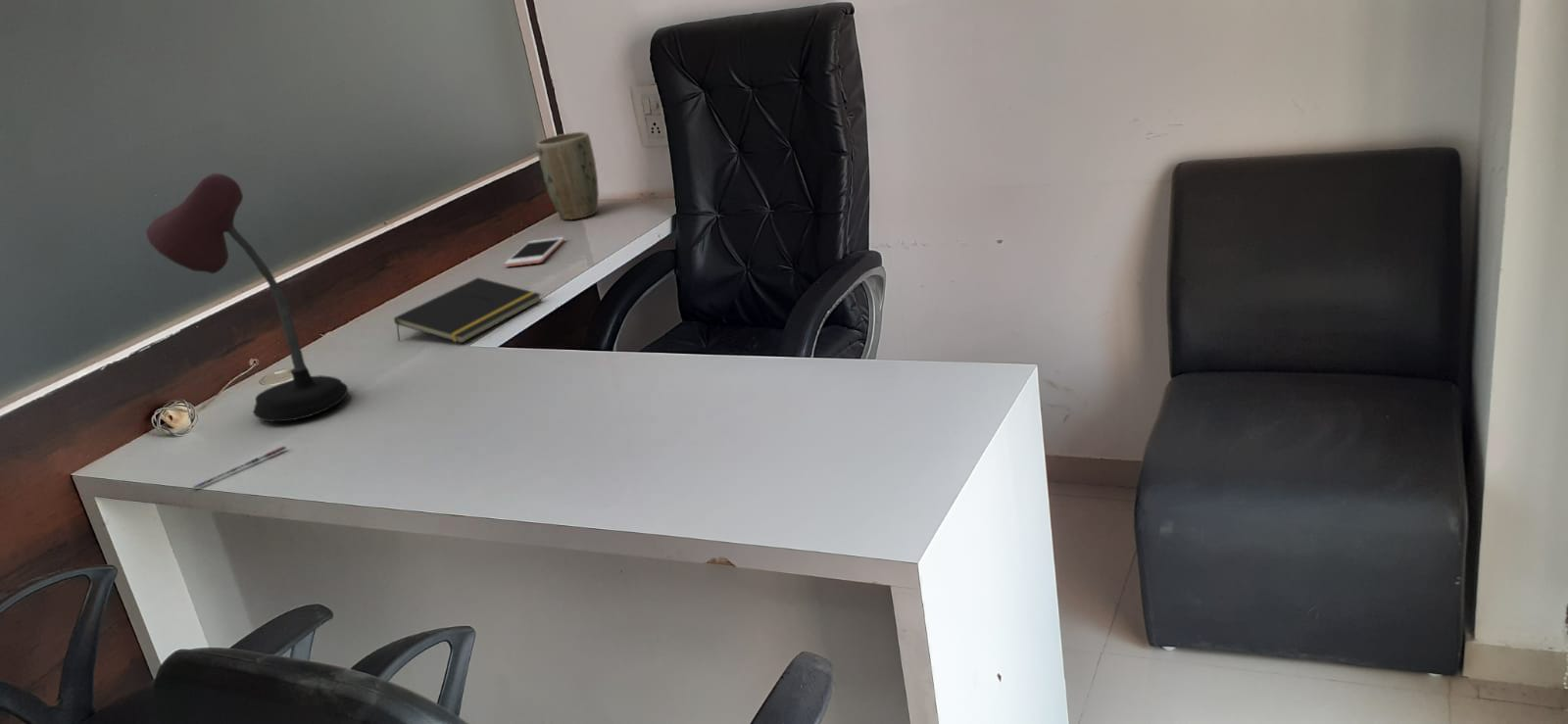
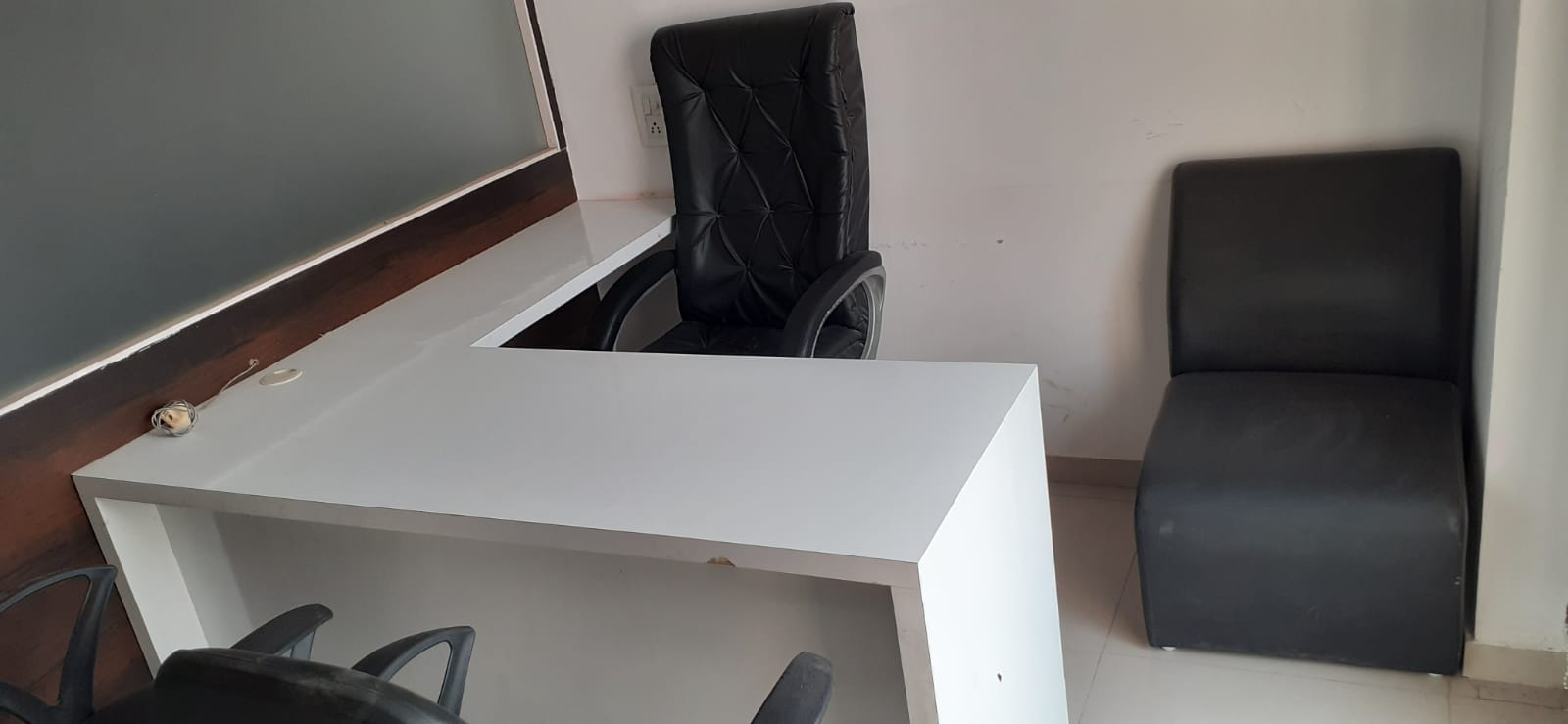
- cell phone [504,236,565,267]
- pen [192,446,287,490]
- plant pot [535,131,600,220]
- desk lamp [145,172,349,422]
- notepad [393,276,543,344]
